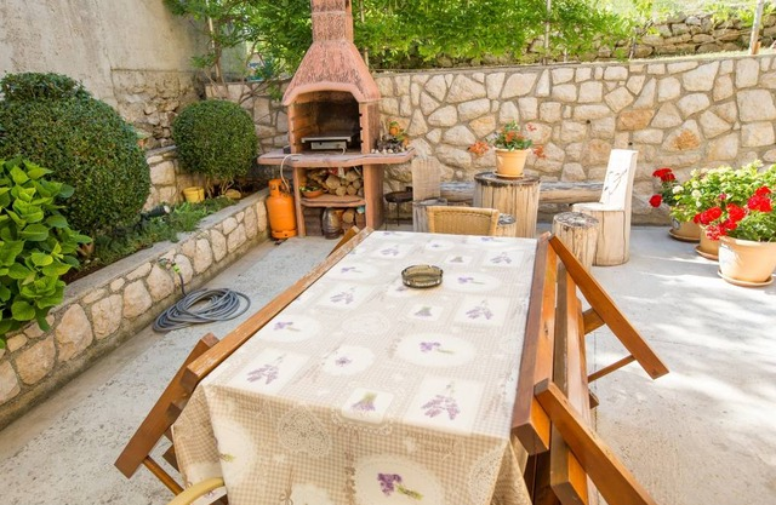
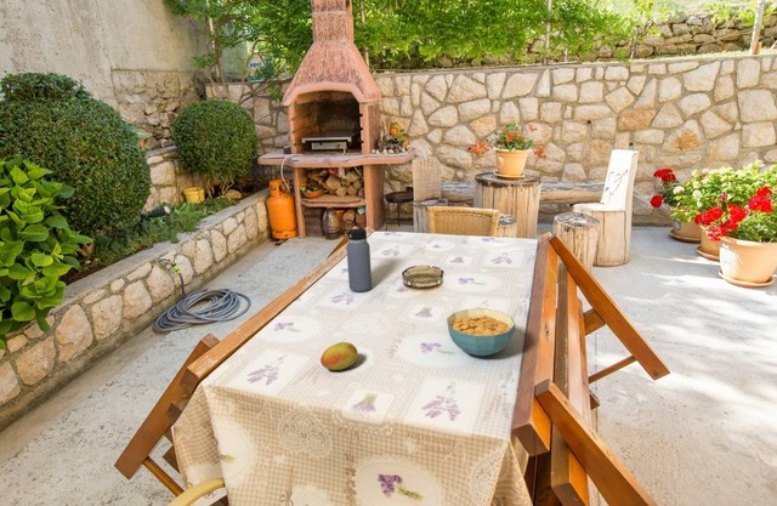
+ water bottle [342,218,373,292]
+ fruit [319,341,359,371]
+ cereal bowl [446,307,517,357]
